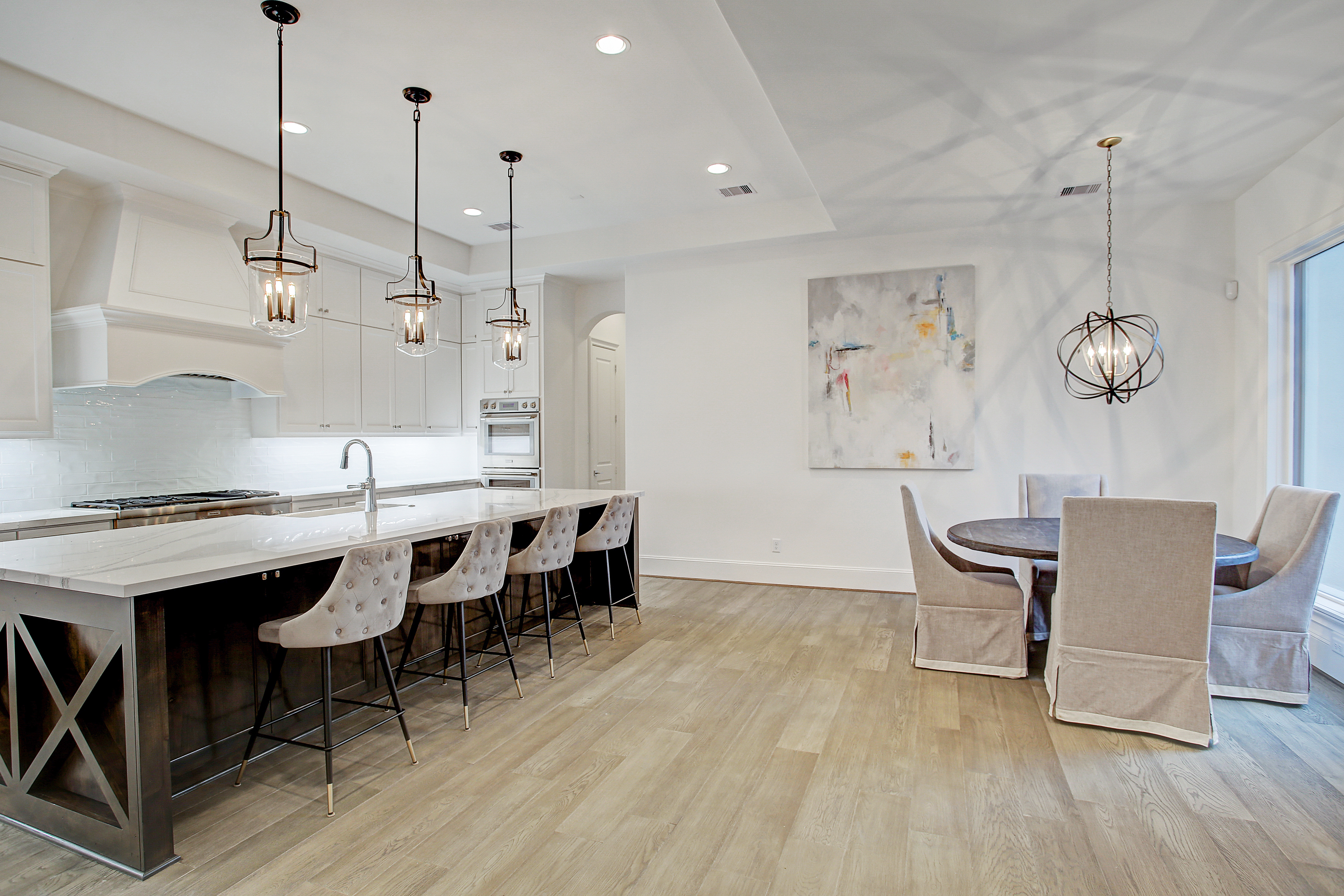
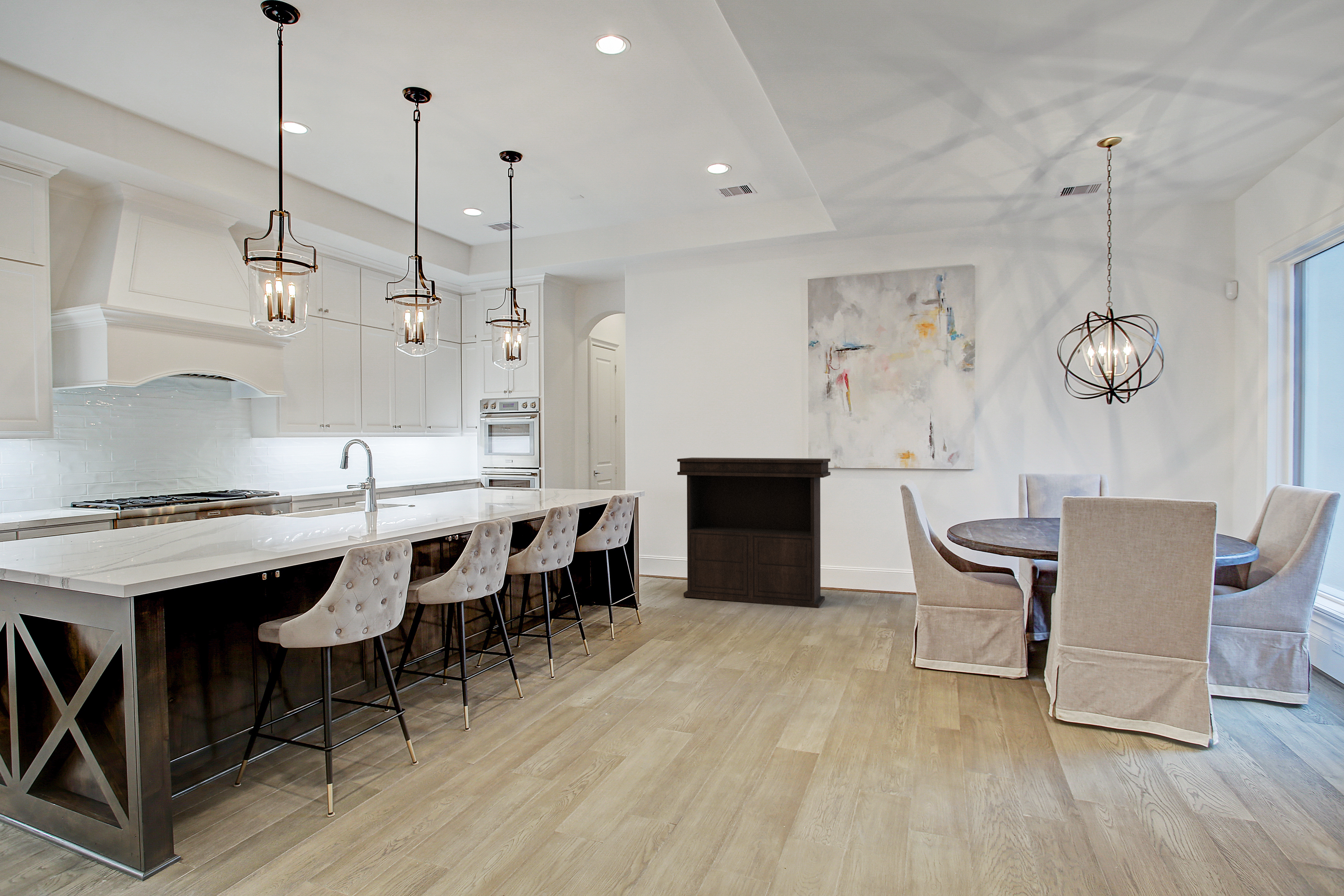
+ console table [677,457,831,608]
